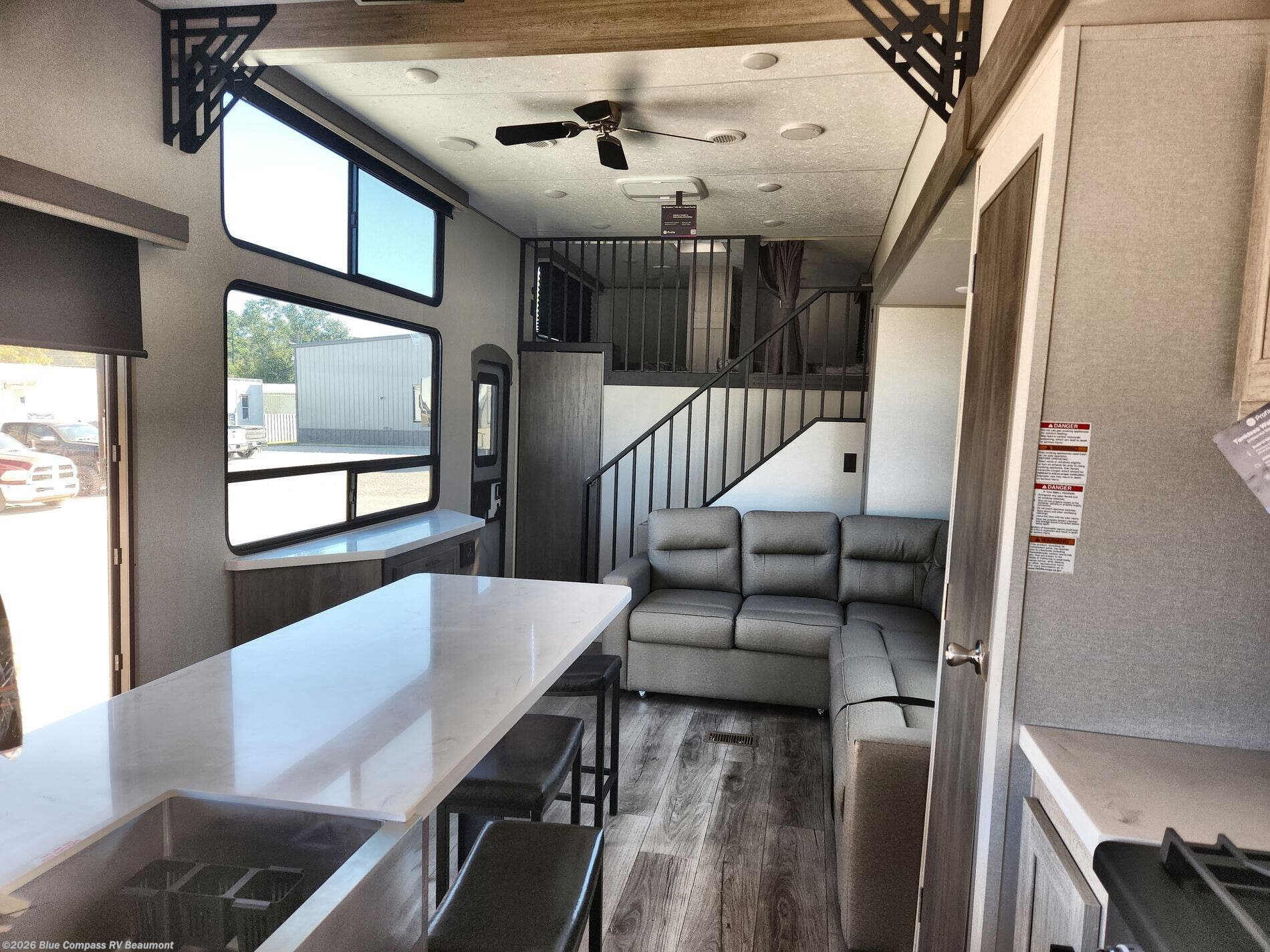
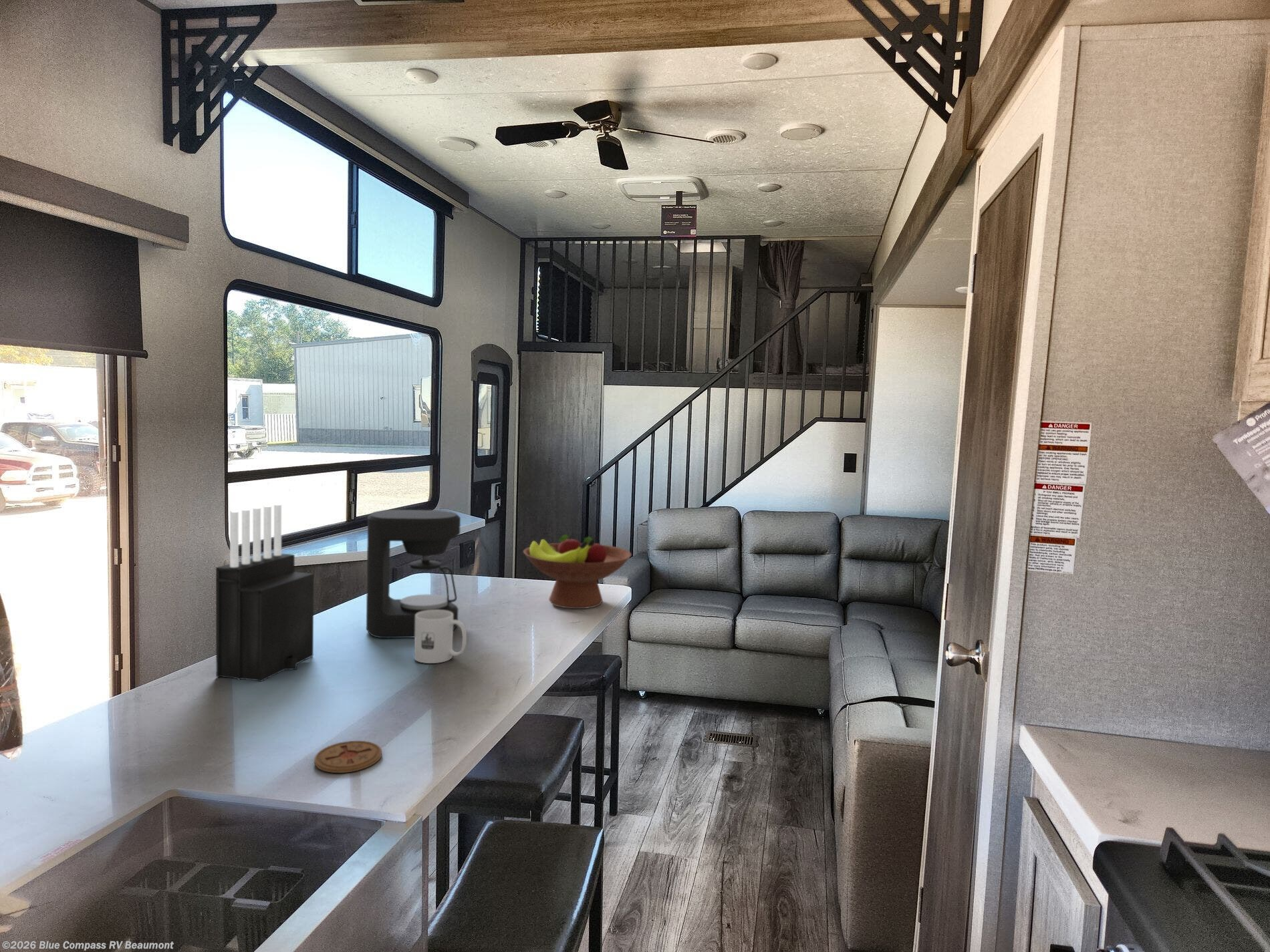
+ knife block [215,502,315,683]
+ coffee maker [366,509,461,639]
+ fruit bowl [523,534,632,609]
+ mug [414,610,467,664]
+ coaster [313,740,382,774]
